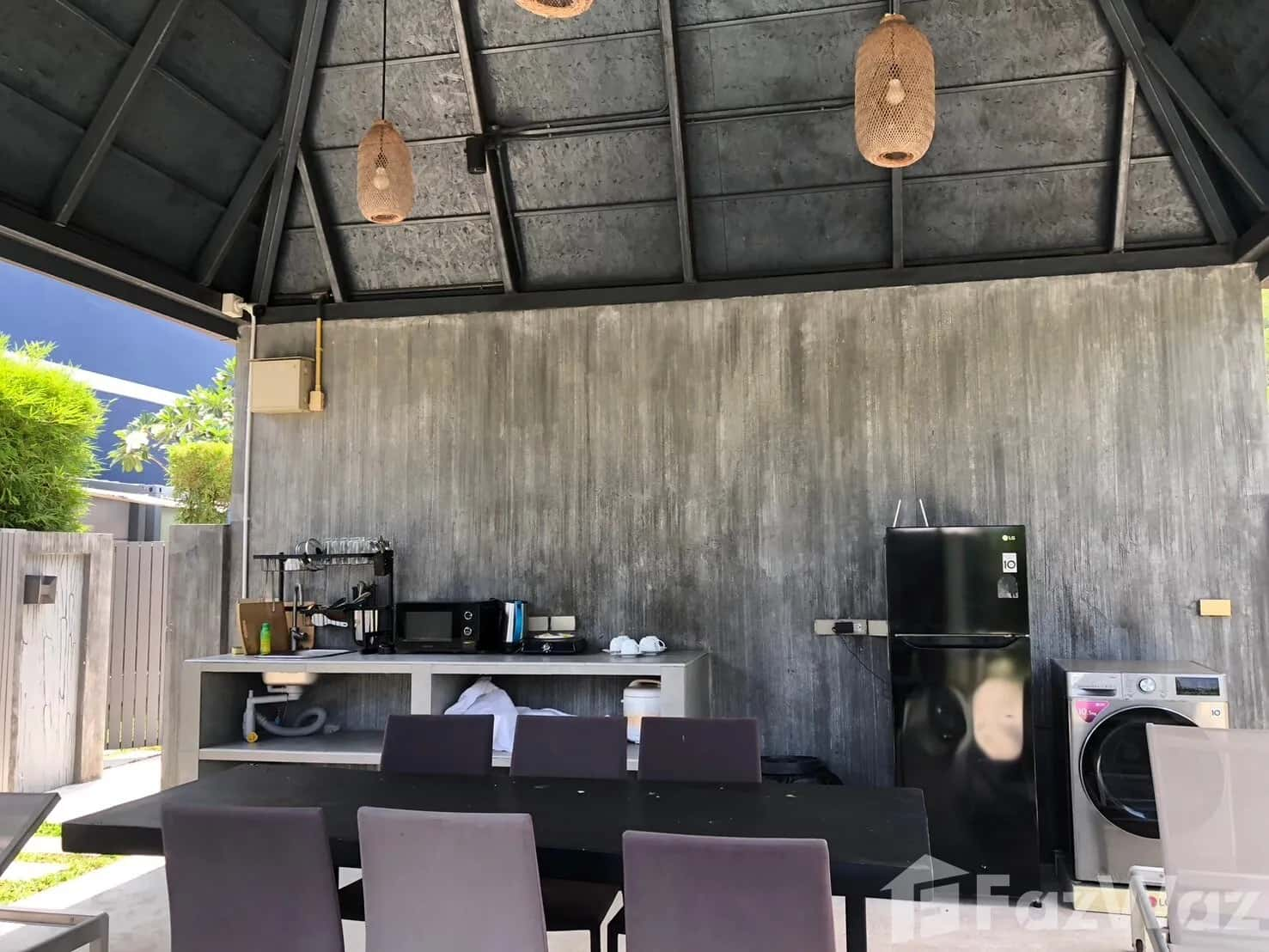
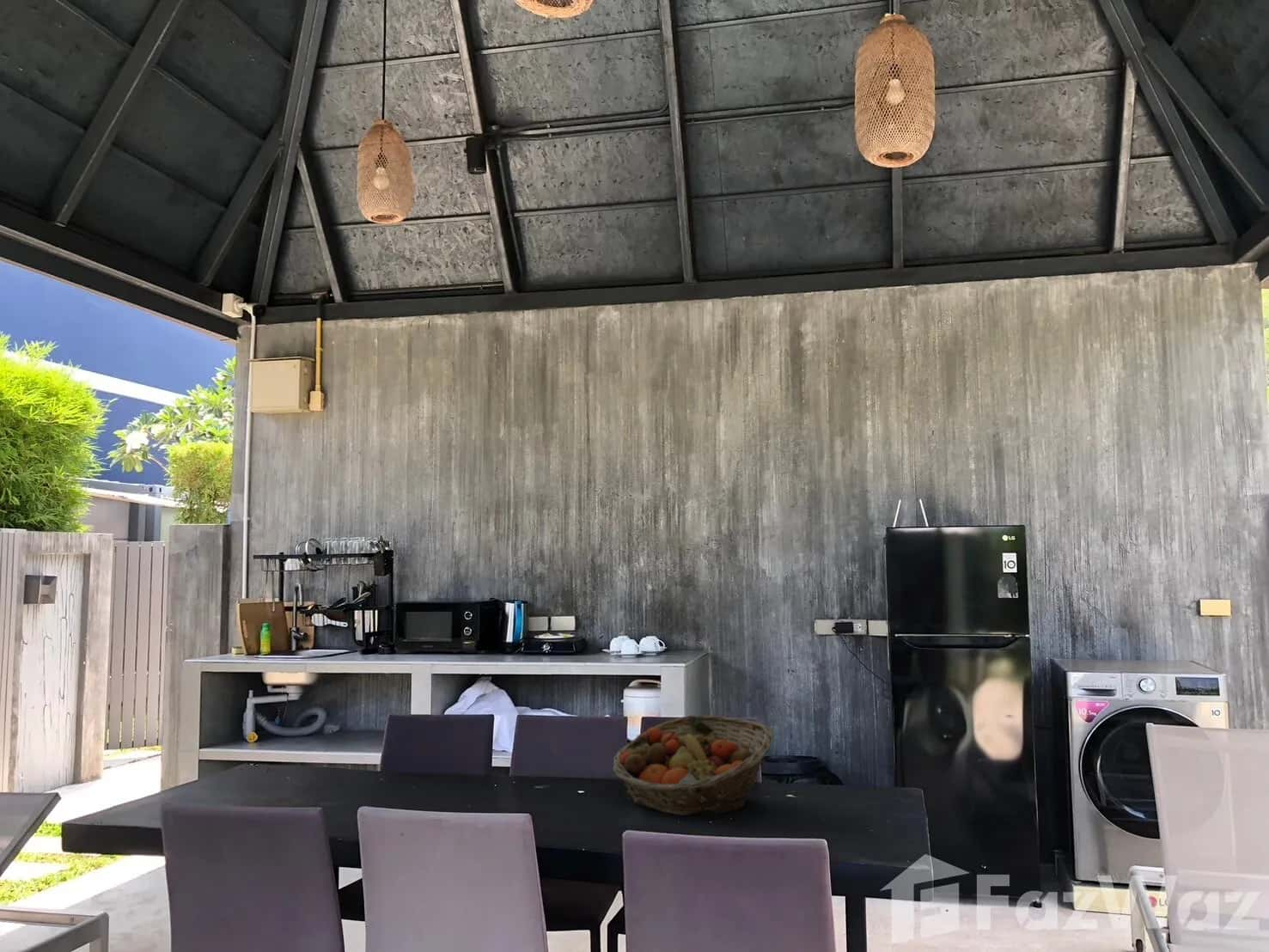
+ fruit basket [612,715,775,816]
